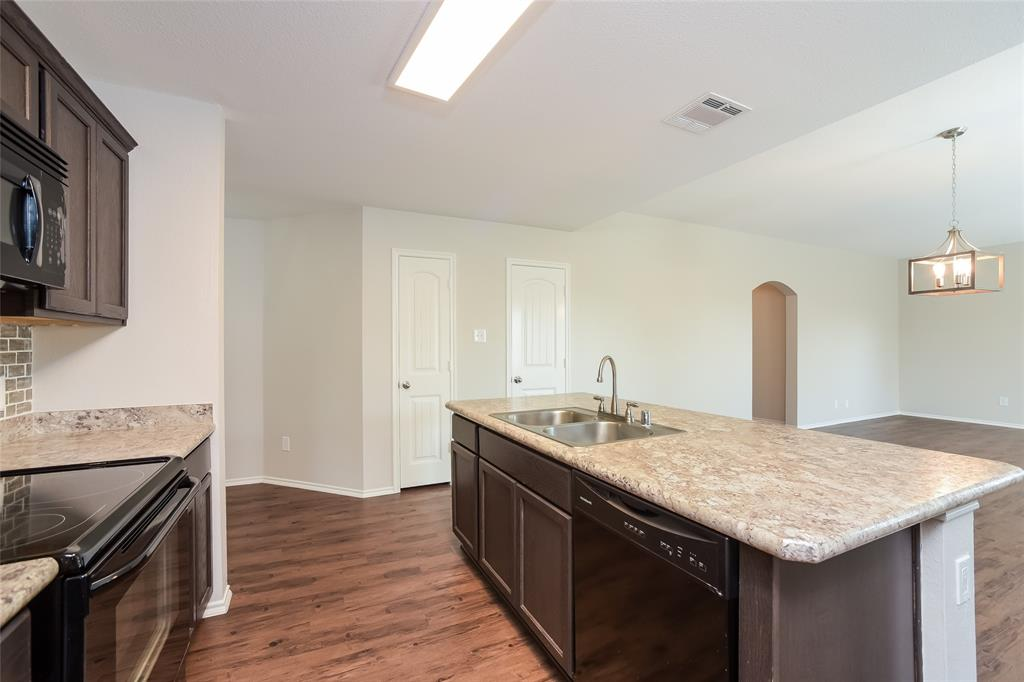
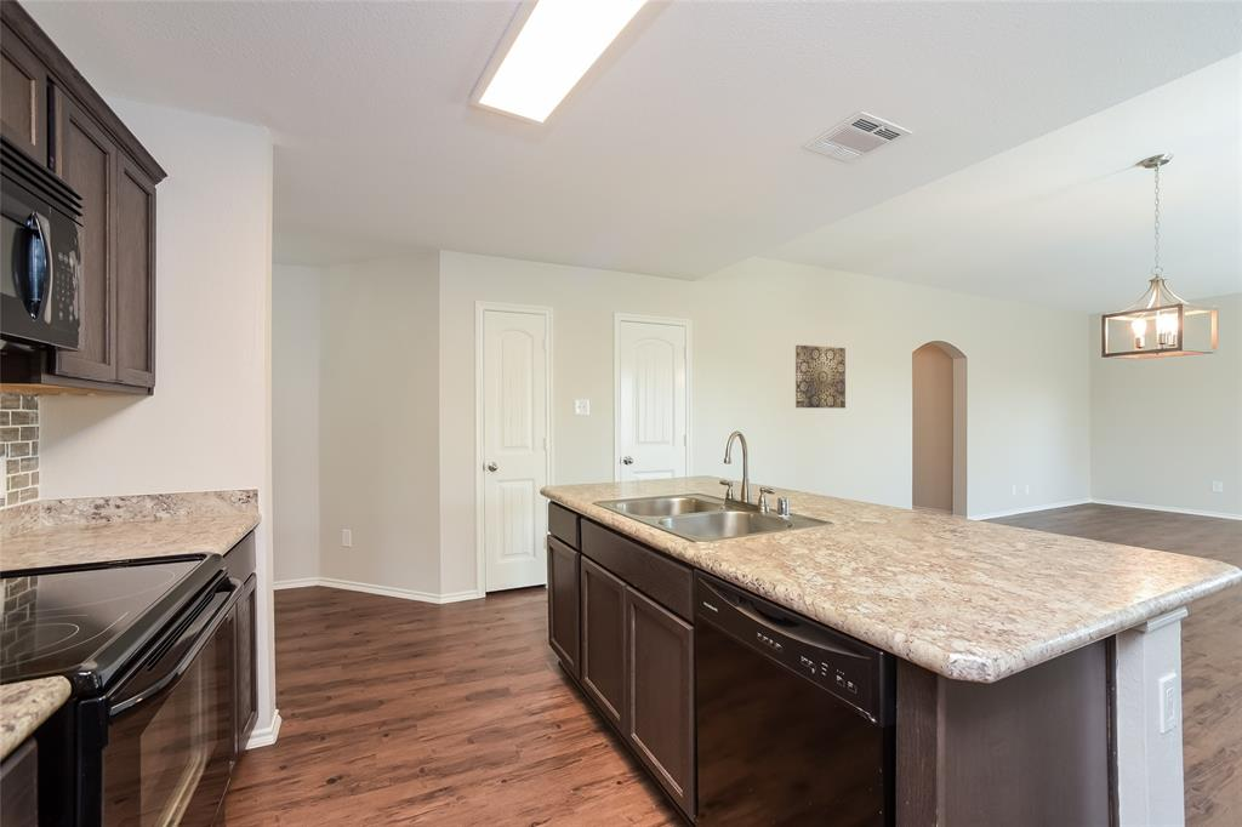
+ wall art [794,344,847,409]
